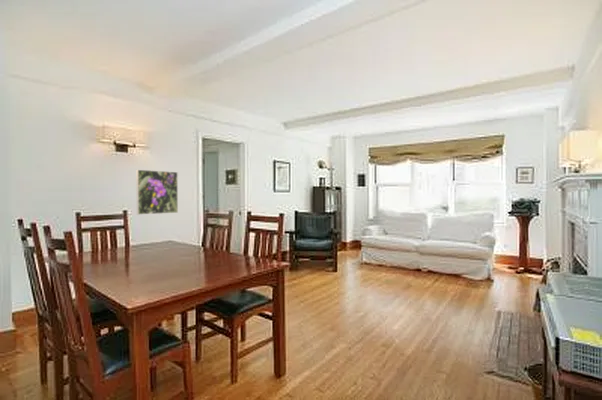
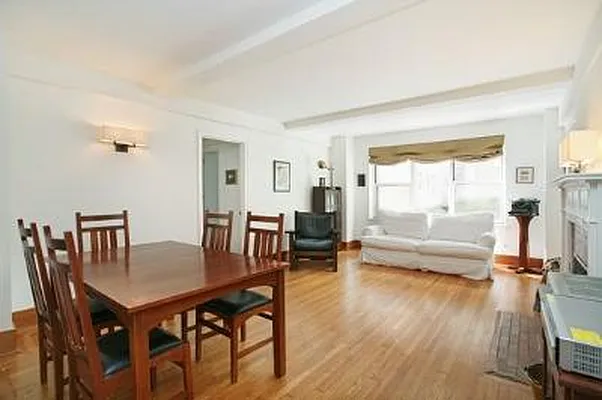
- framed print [135,169,179,216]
